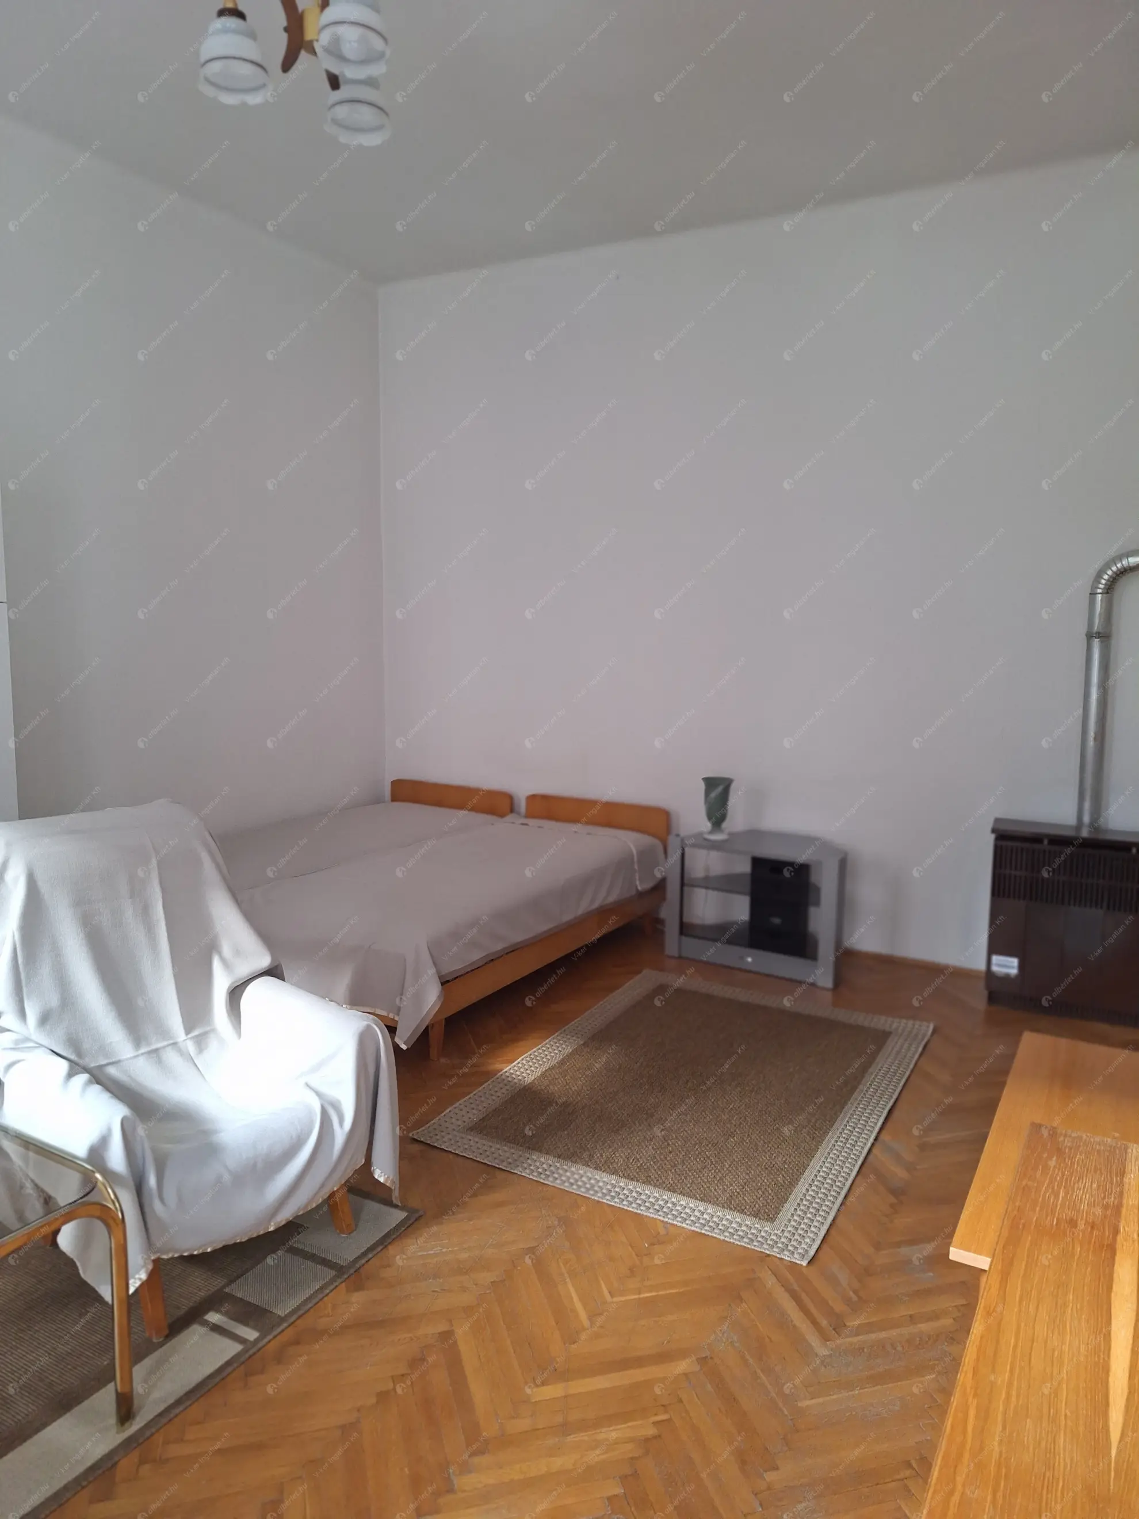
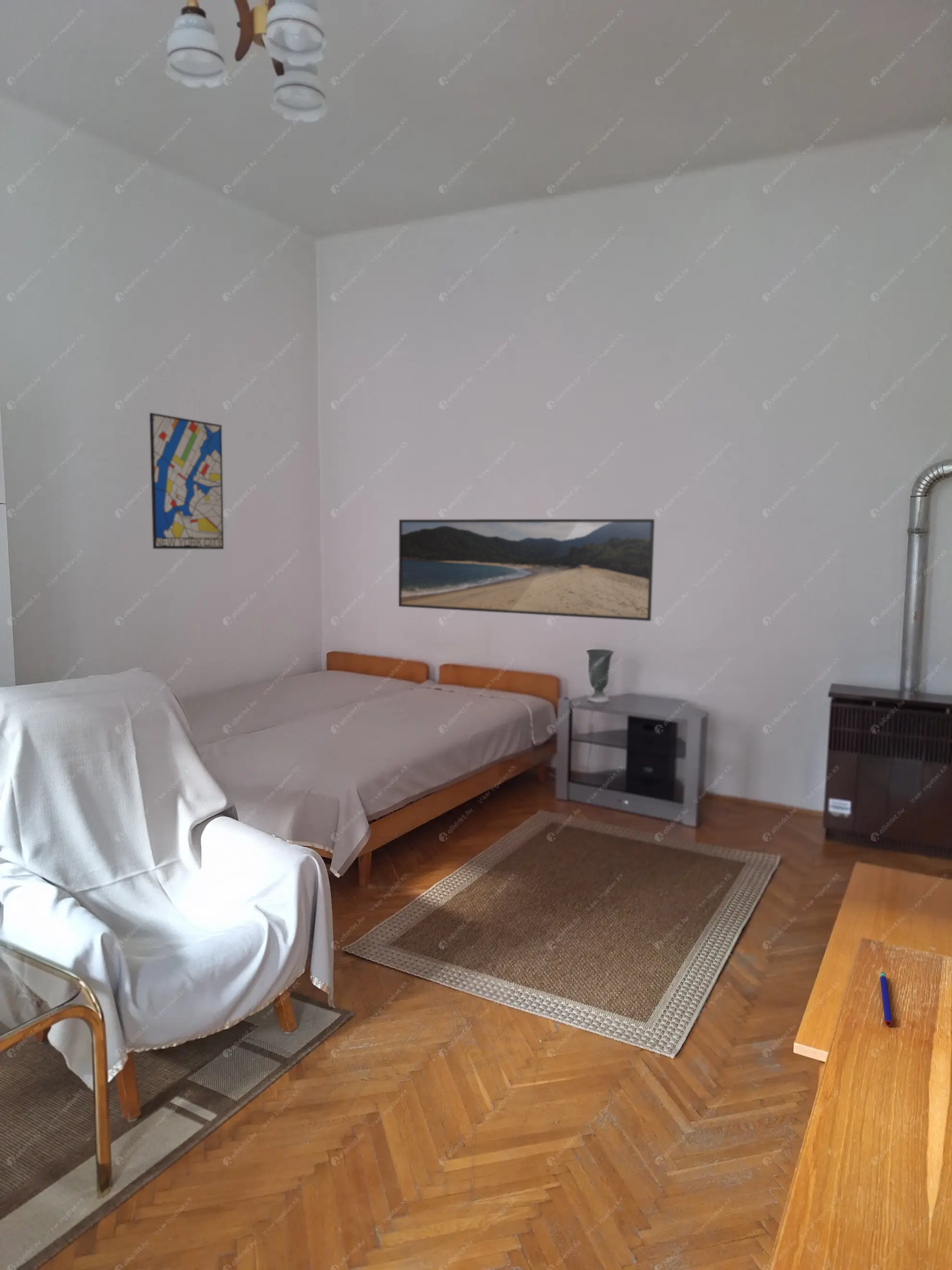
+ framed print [398,519,655,622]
+ wall art [149,412,224,550]
+ pen [880,972,893,1027]
